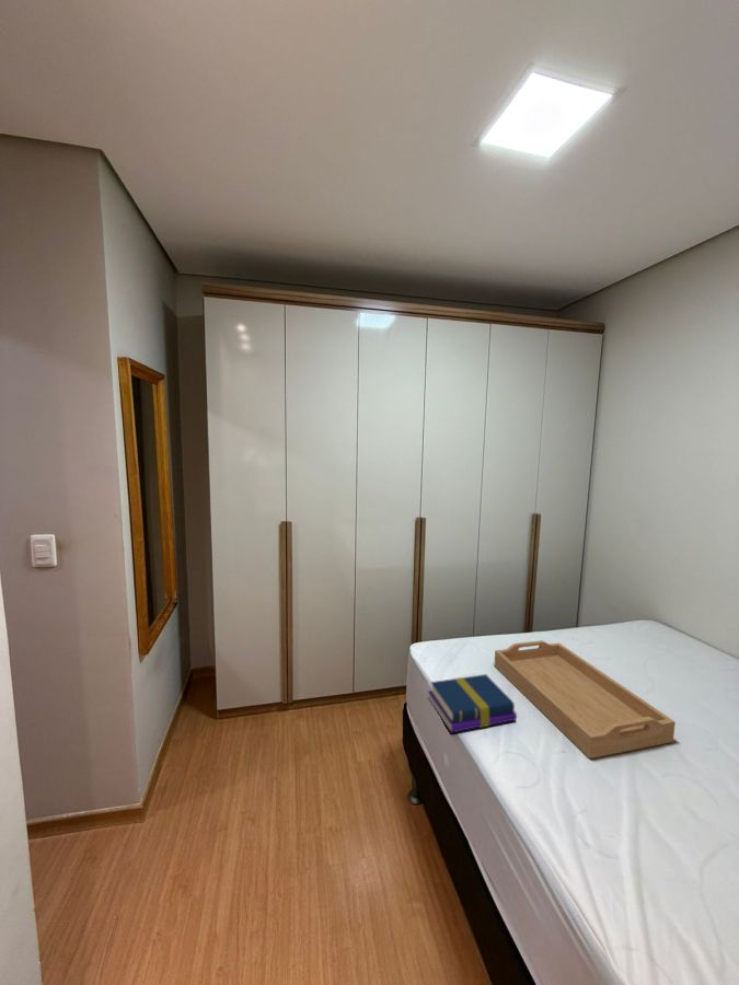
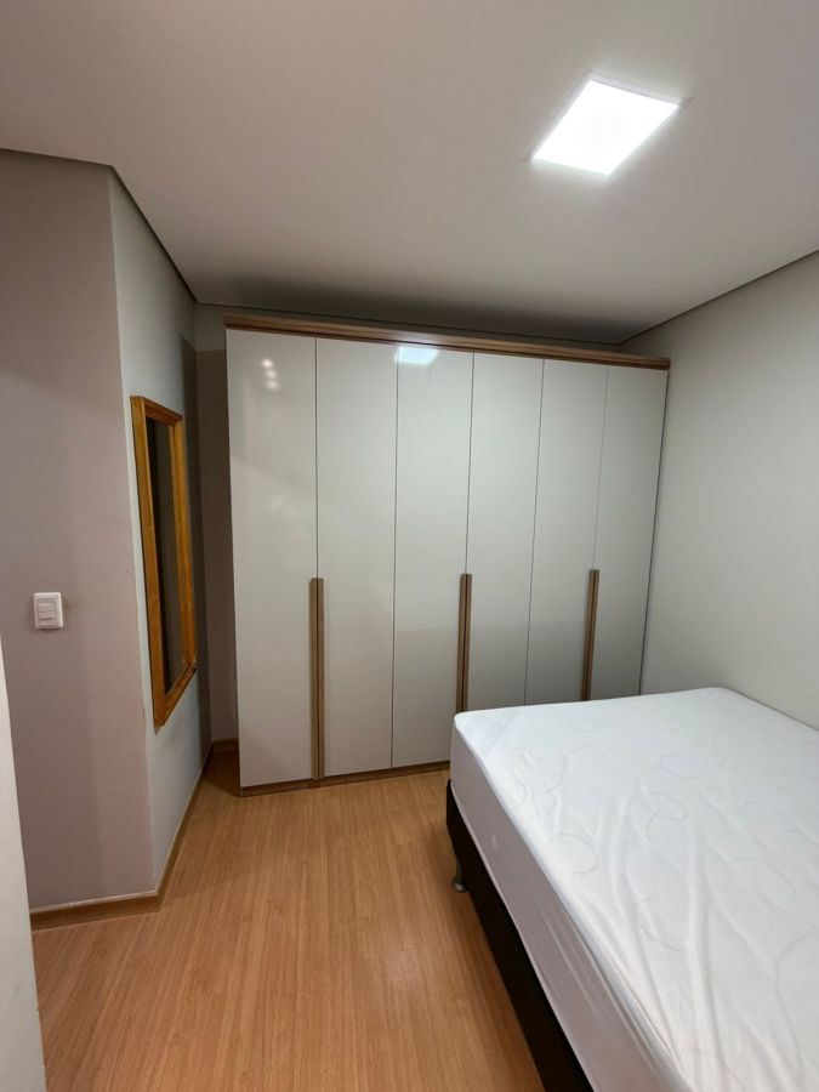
- serving tray [493,639,677,760]
- book [426,673,518,733]
